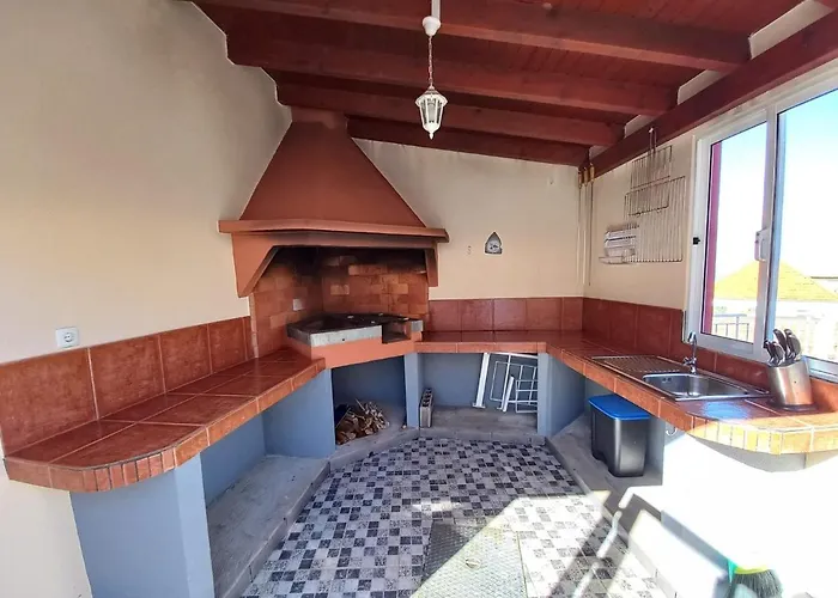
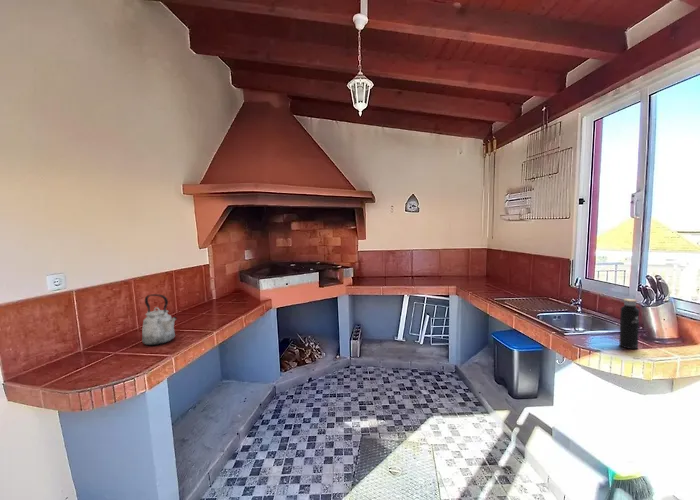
+ water bottle [618,294,640,350]
+ kettle [141,293,178,346]
